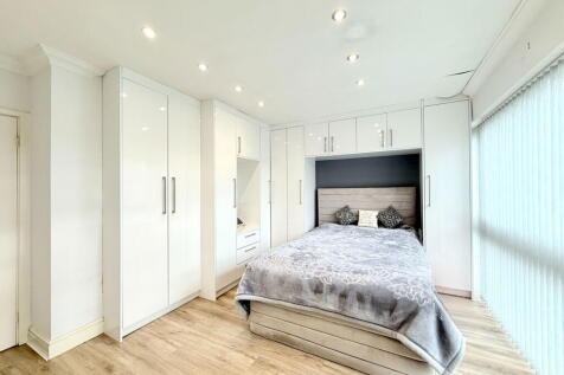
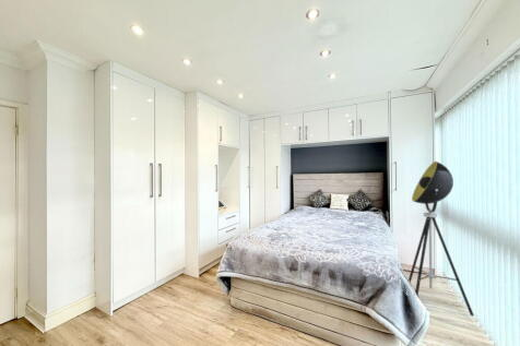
+ floor lamp [407,160,475,317]
